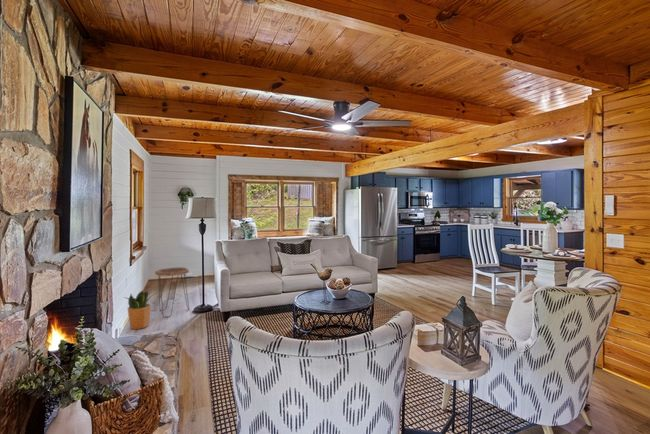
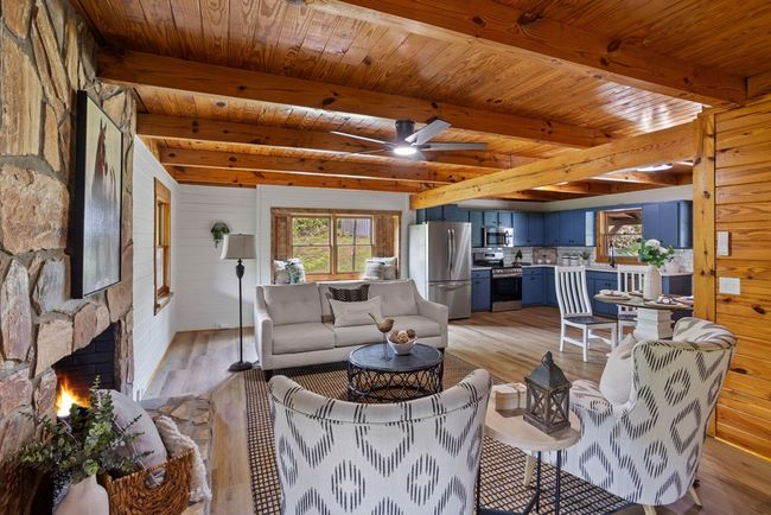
- side table [154,266,190,318]
- potted plant [123,289,156,330]
